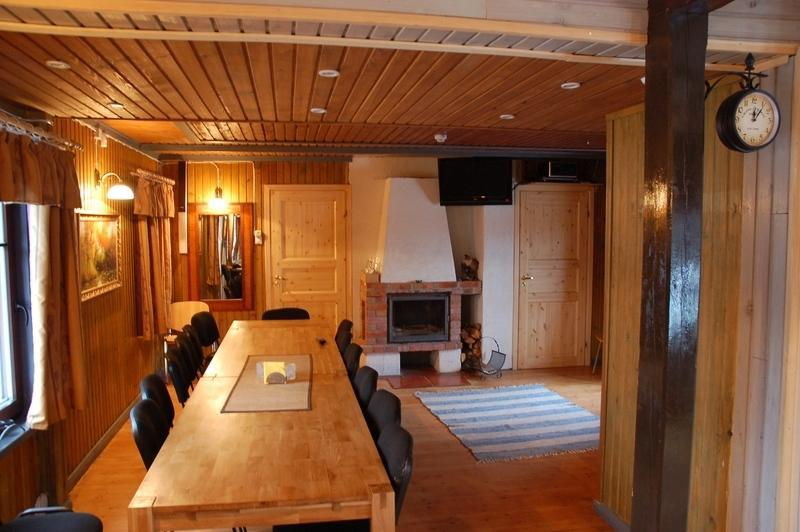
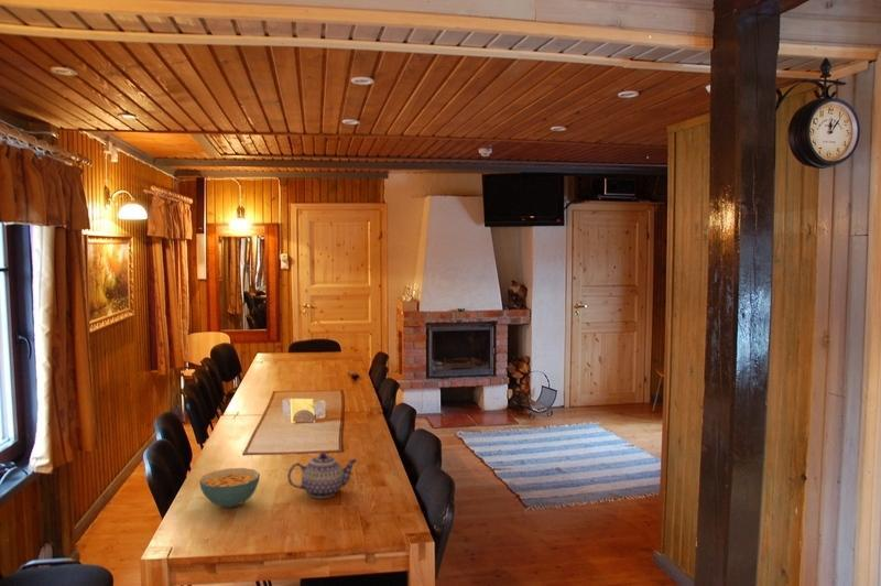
+ cereal bowl [198,467,261,509]
+ teapot [286,452,358,499]
